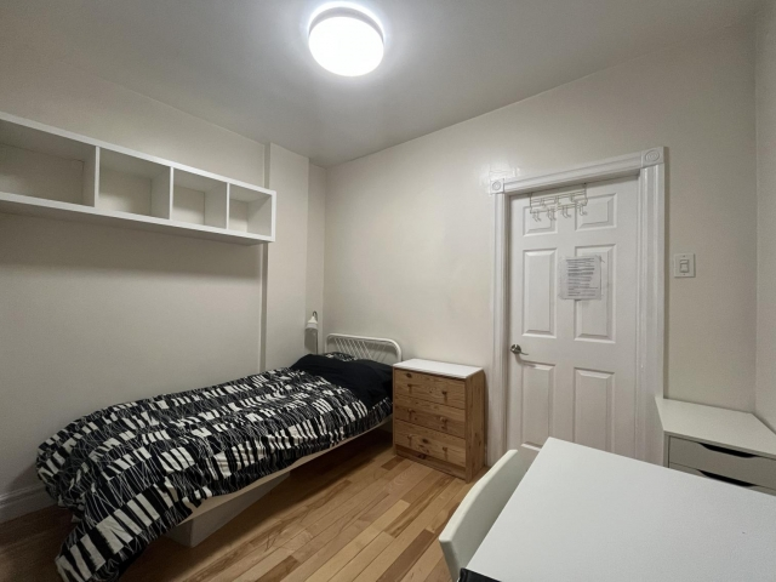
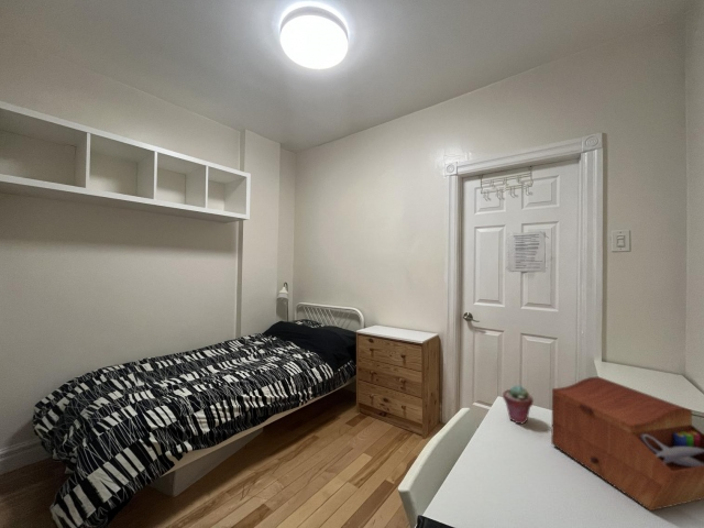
+ sewing box [550,376,704,512]
+ potted succulent [502,384,535,425]
